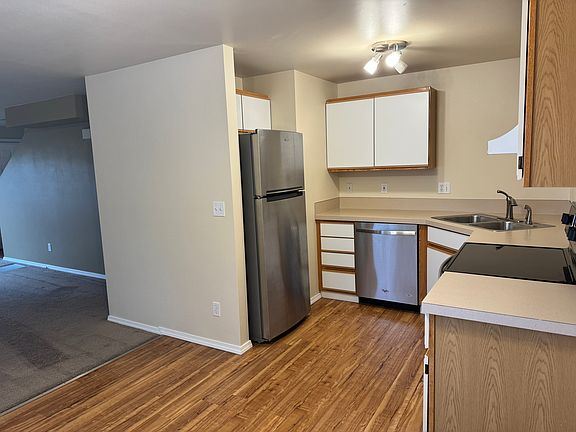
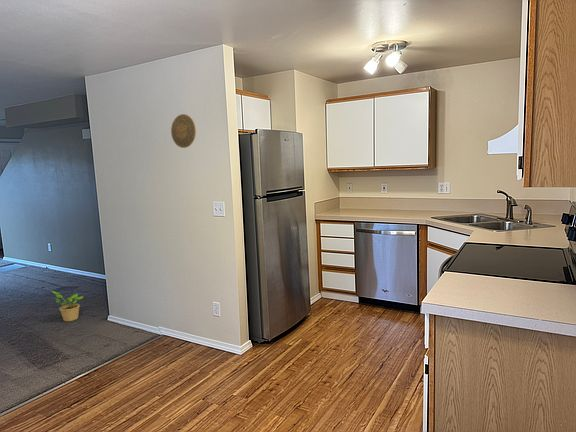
+ potted plant [50,290,84,322]
+ decorative plate [170,113,197,149]
